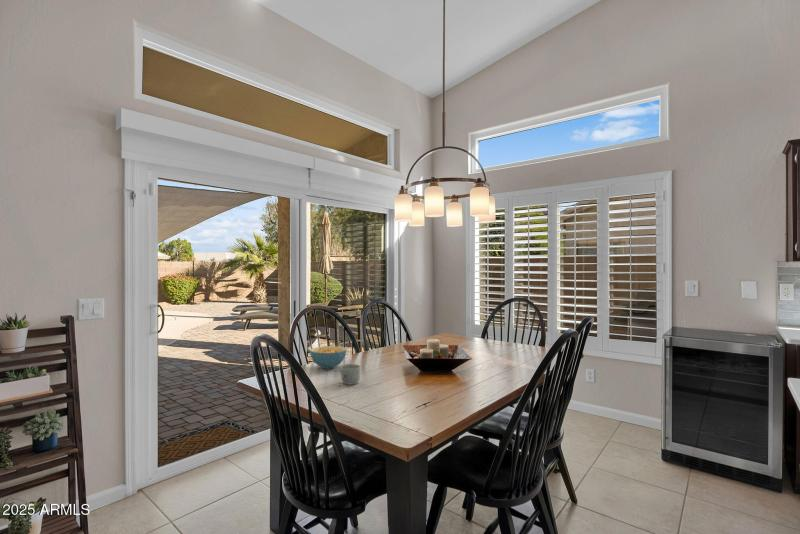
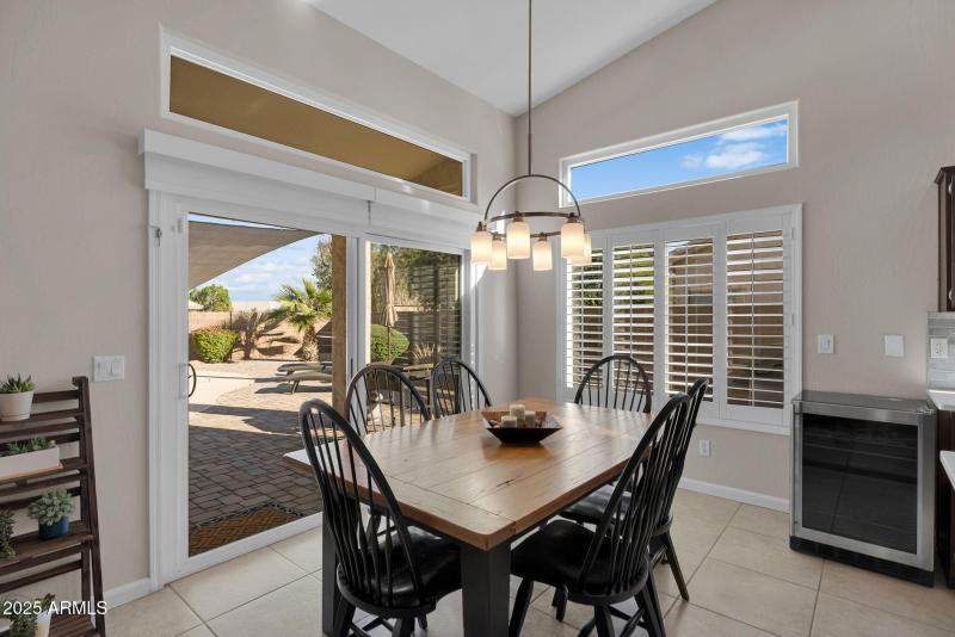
- mug [338,363,361,386]
- cereal bowl [309,345,348,370]
